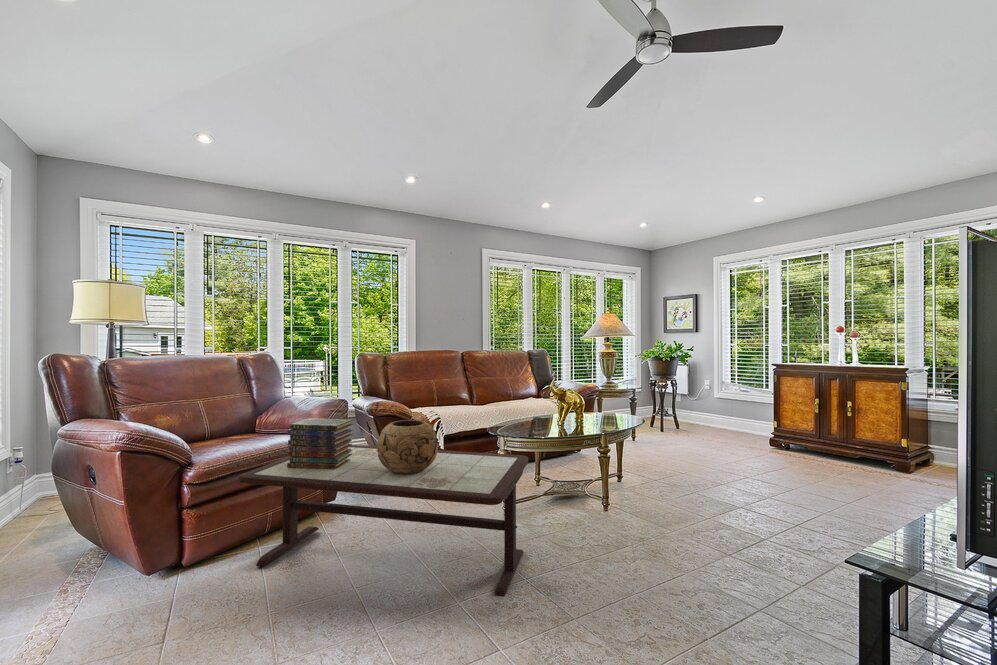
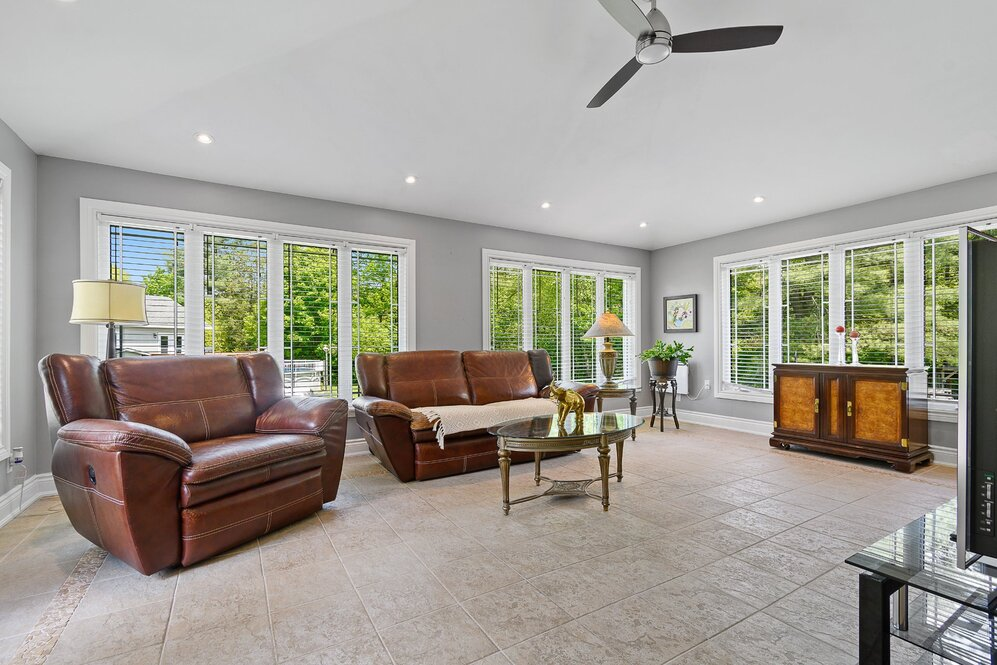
- decorative bowl [377,419,439,475]
- book stack [287,417,354,469]
- coffee table [237,444,529,597]
